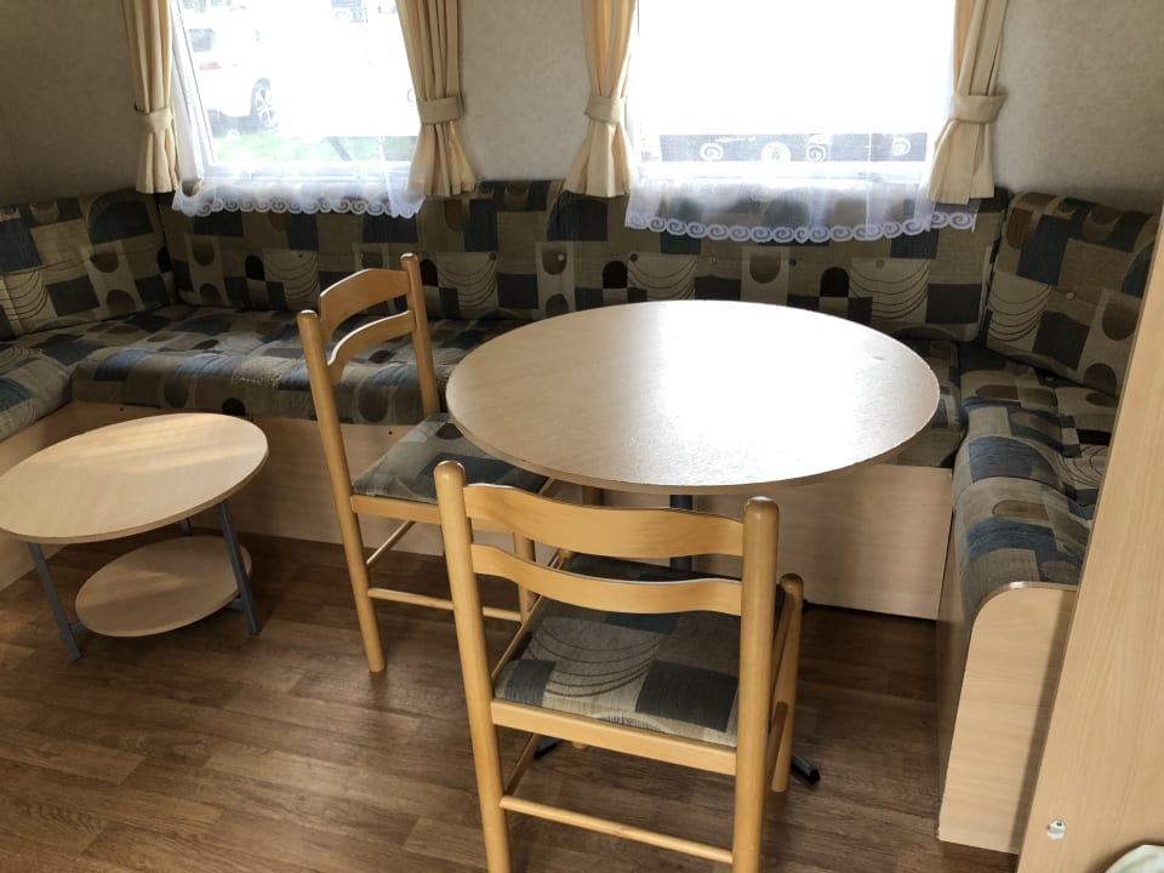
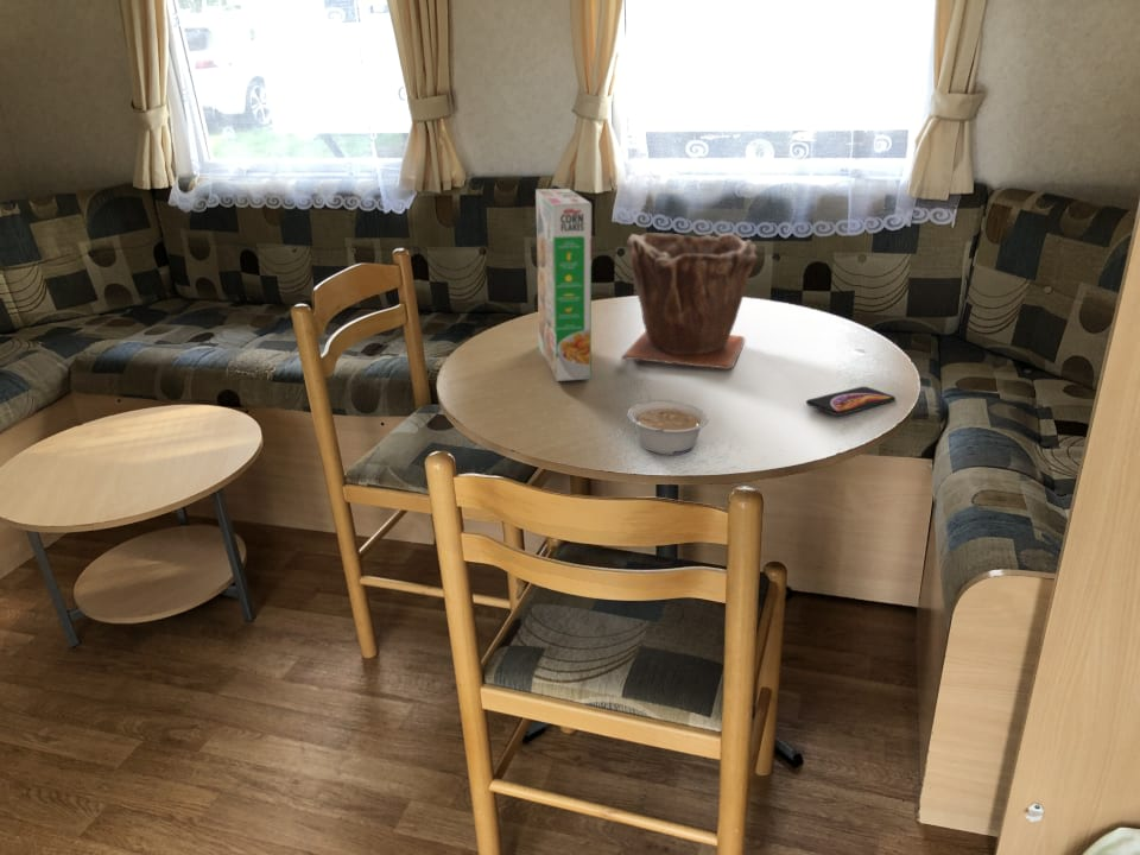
+ cereal box [534,188,593,382]
+ smartphone [805,386,897,417]
+ plant pot [621,232,759,370]
+ legume [626,399,709,456]
